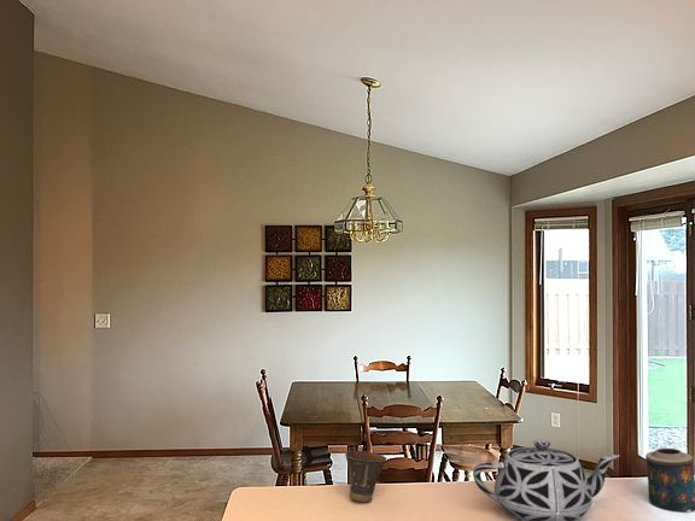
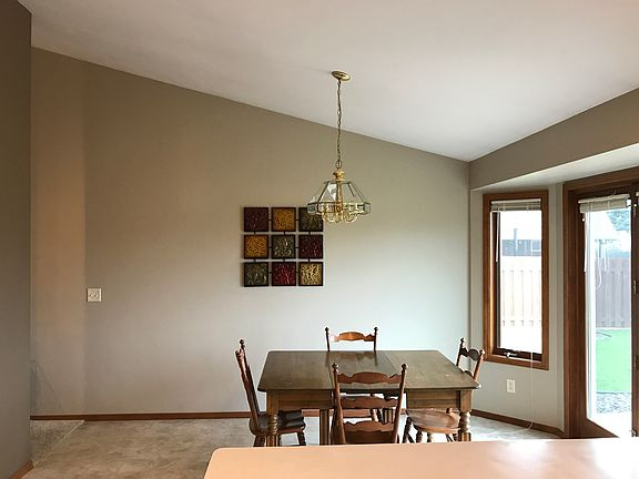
- cup [344,450,387,503]
- teapot [472,439,620,521]
- candle [644,447,695,514]
